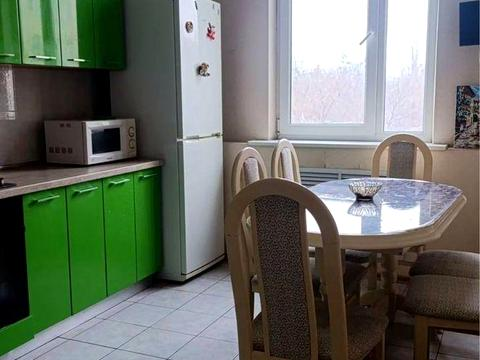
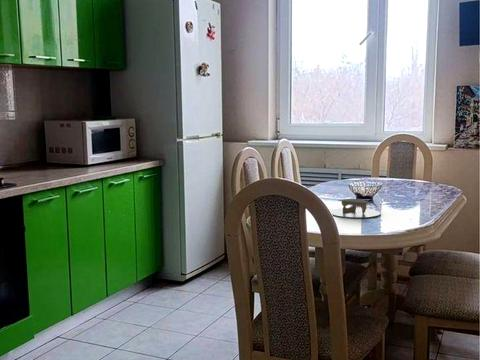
+ napkin holder [329,198,381,219]
